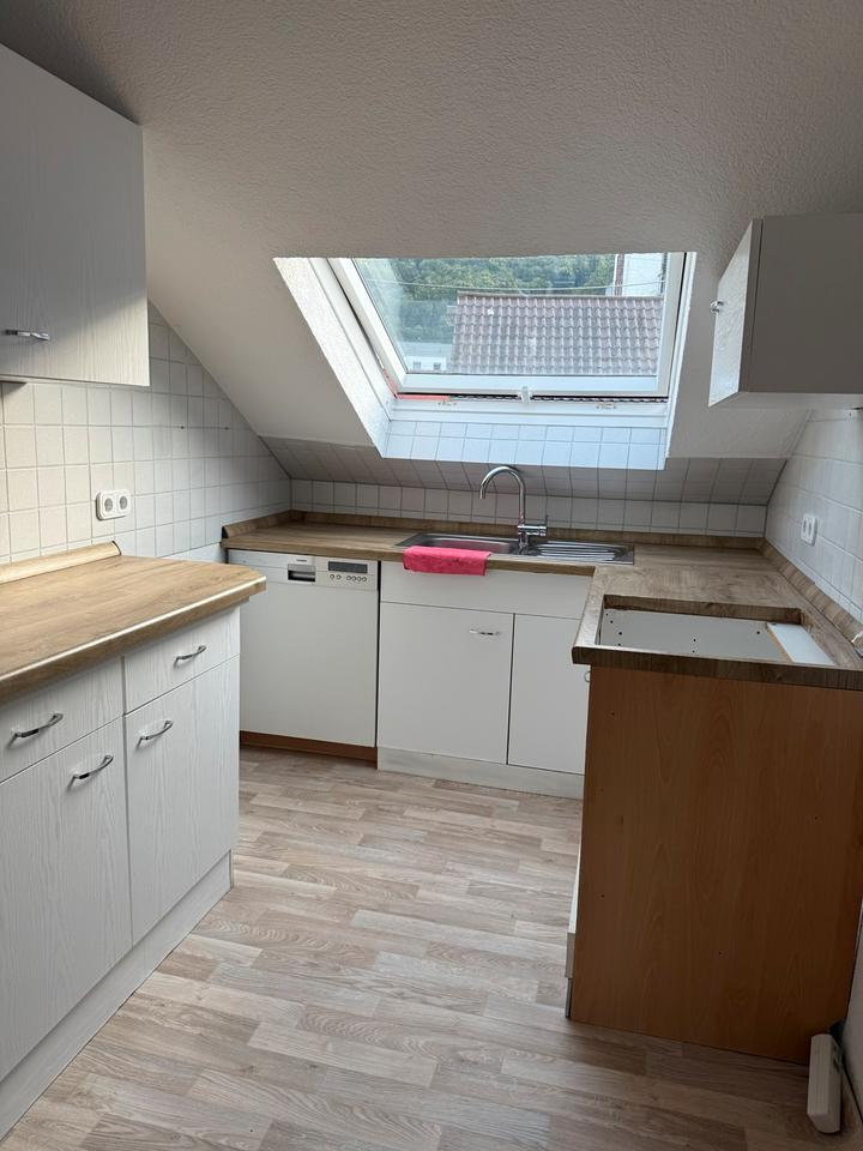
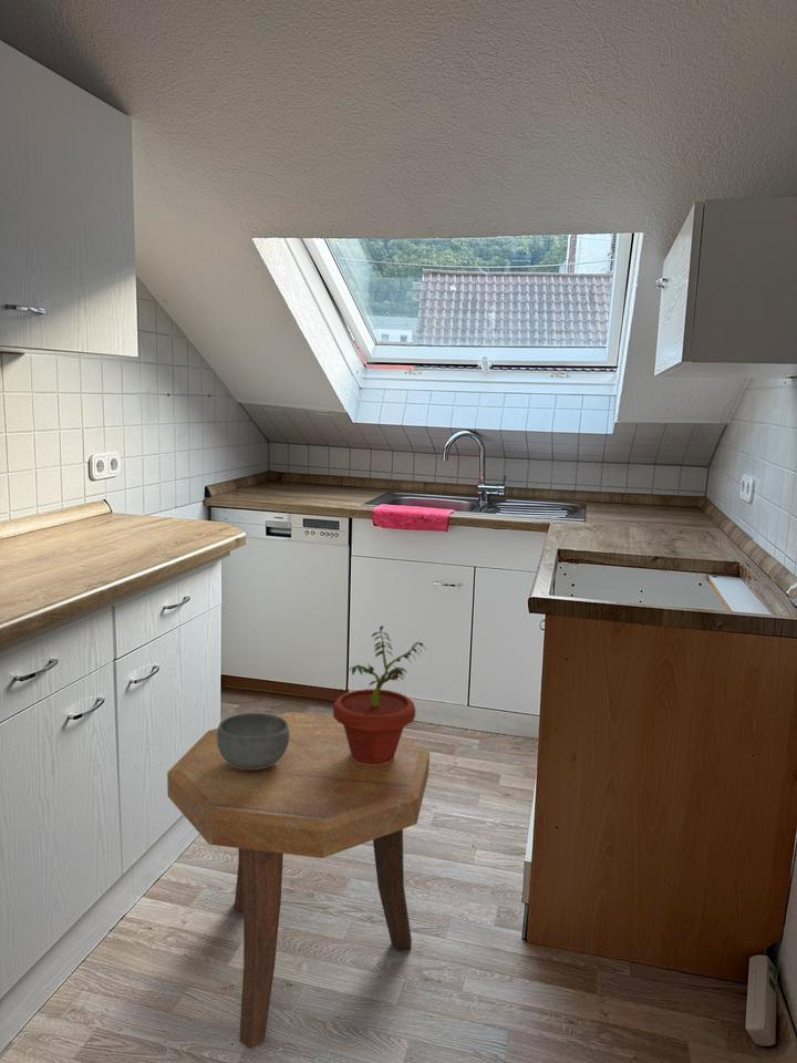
+ bowl [217,712,290,770]
+ potted plant [332,625,426,765]
+ side table [166,711,431,1050]
